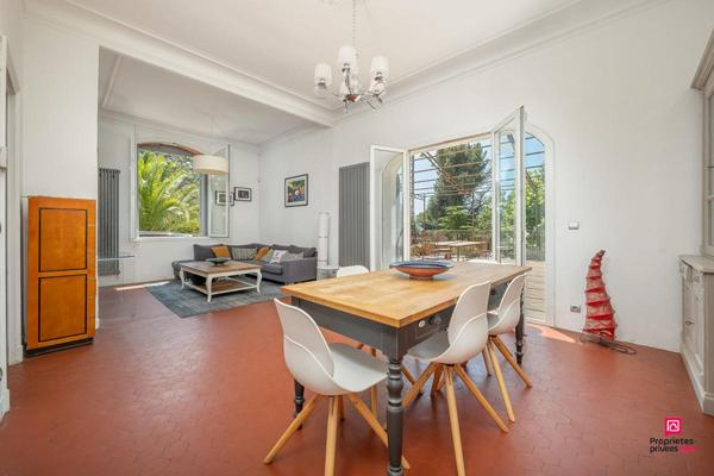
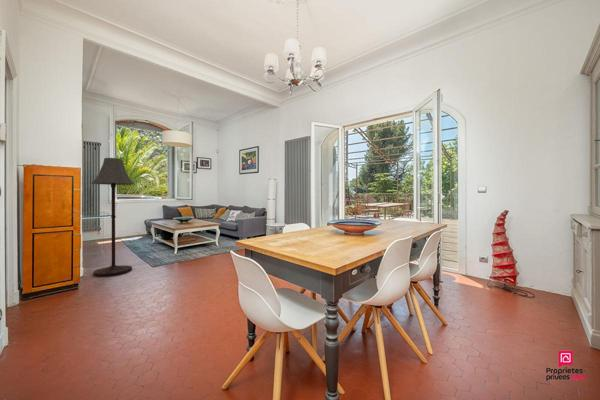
+ floor lamp [91,157,135,277]
